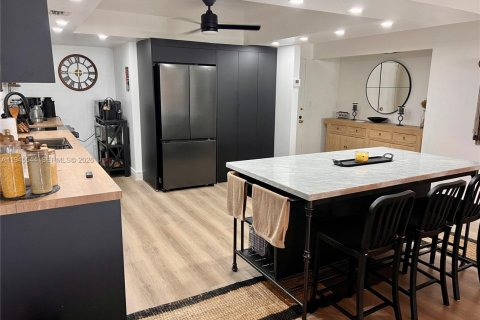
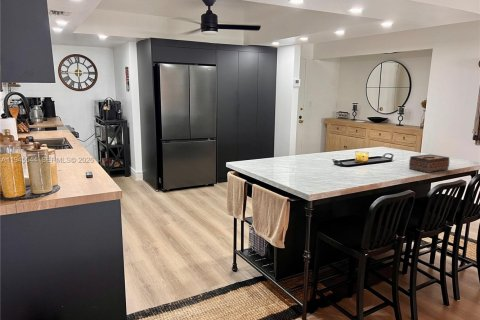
+ tissue box [408,153,451,174]
